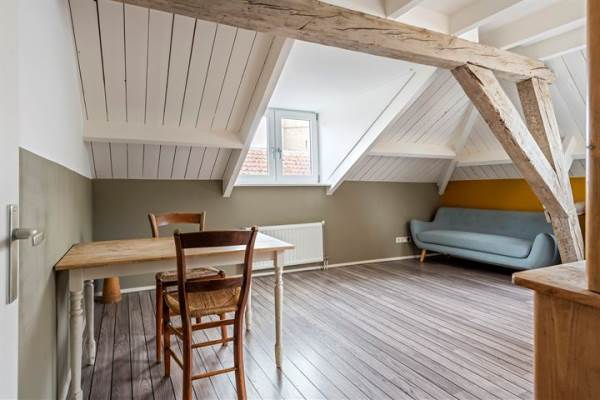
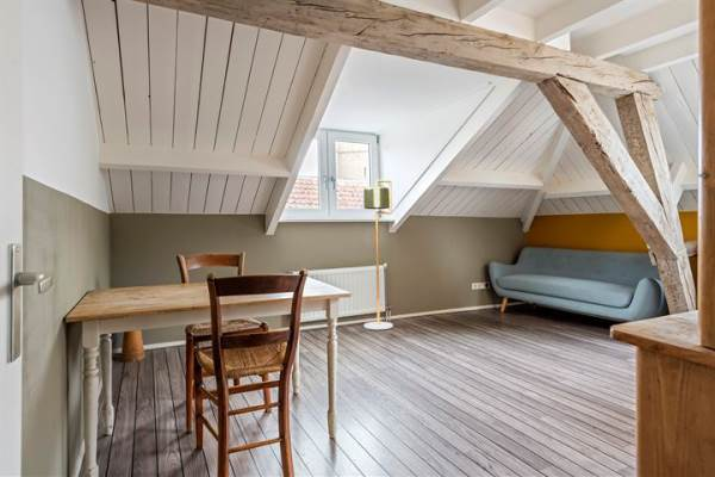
+ floor lamp [362,178,394,330]
